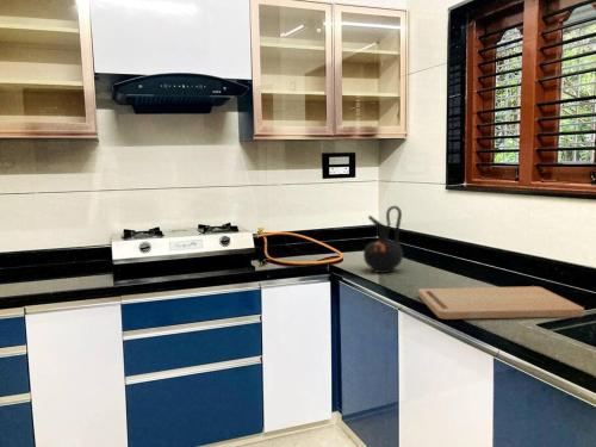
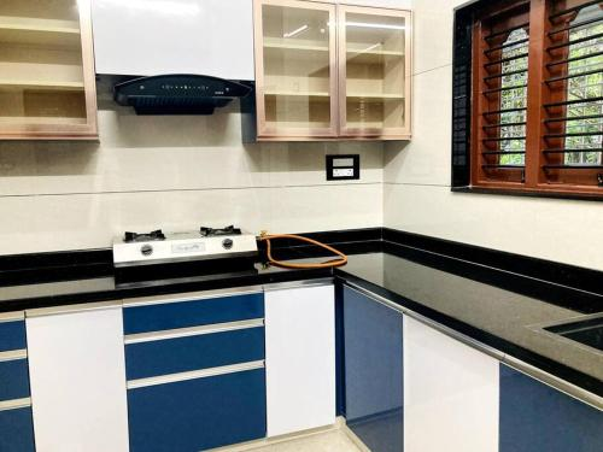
- ceramic jug [362,205,404,274]
- cutting board [417,285,585,321]
